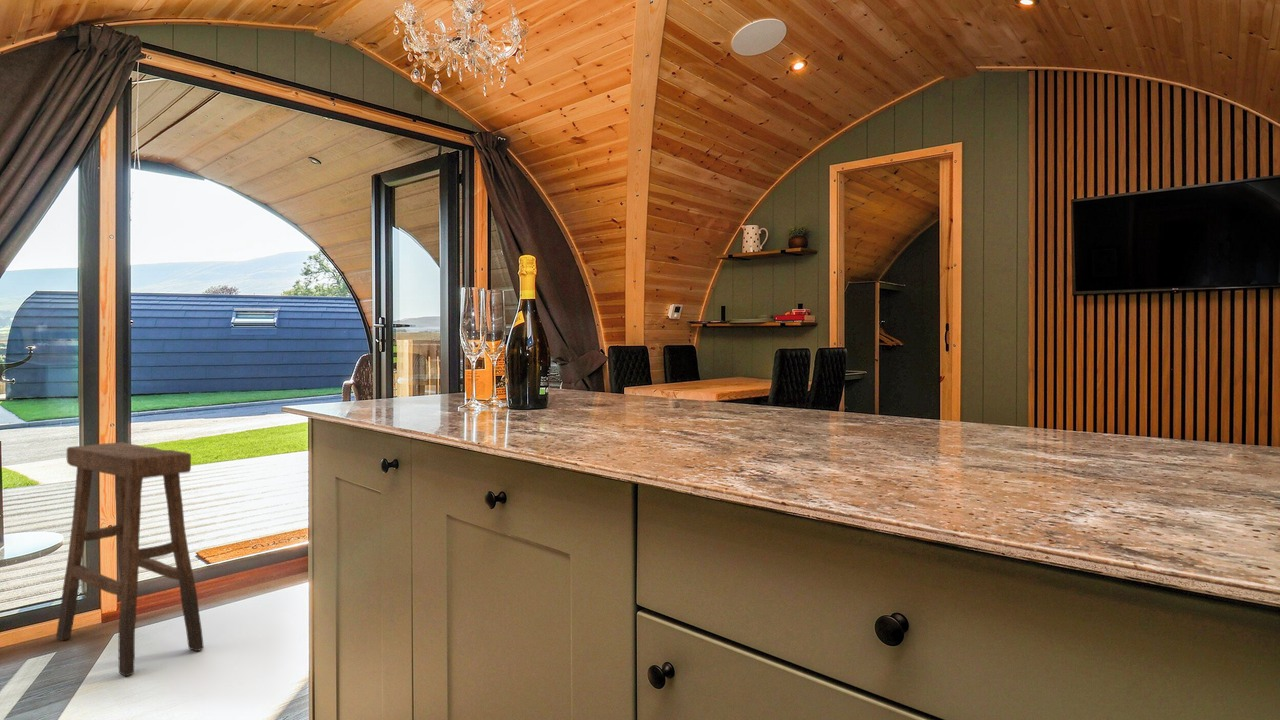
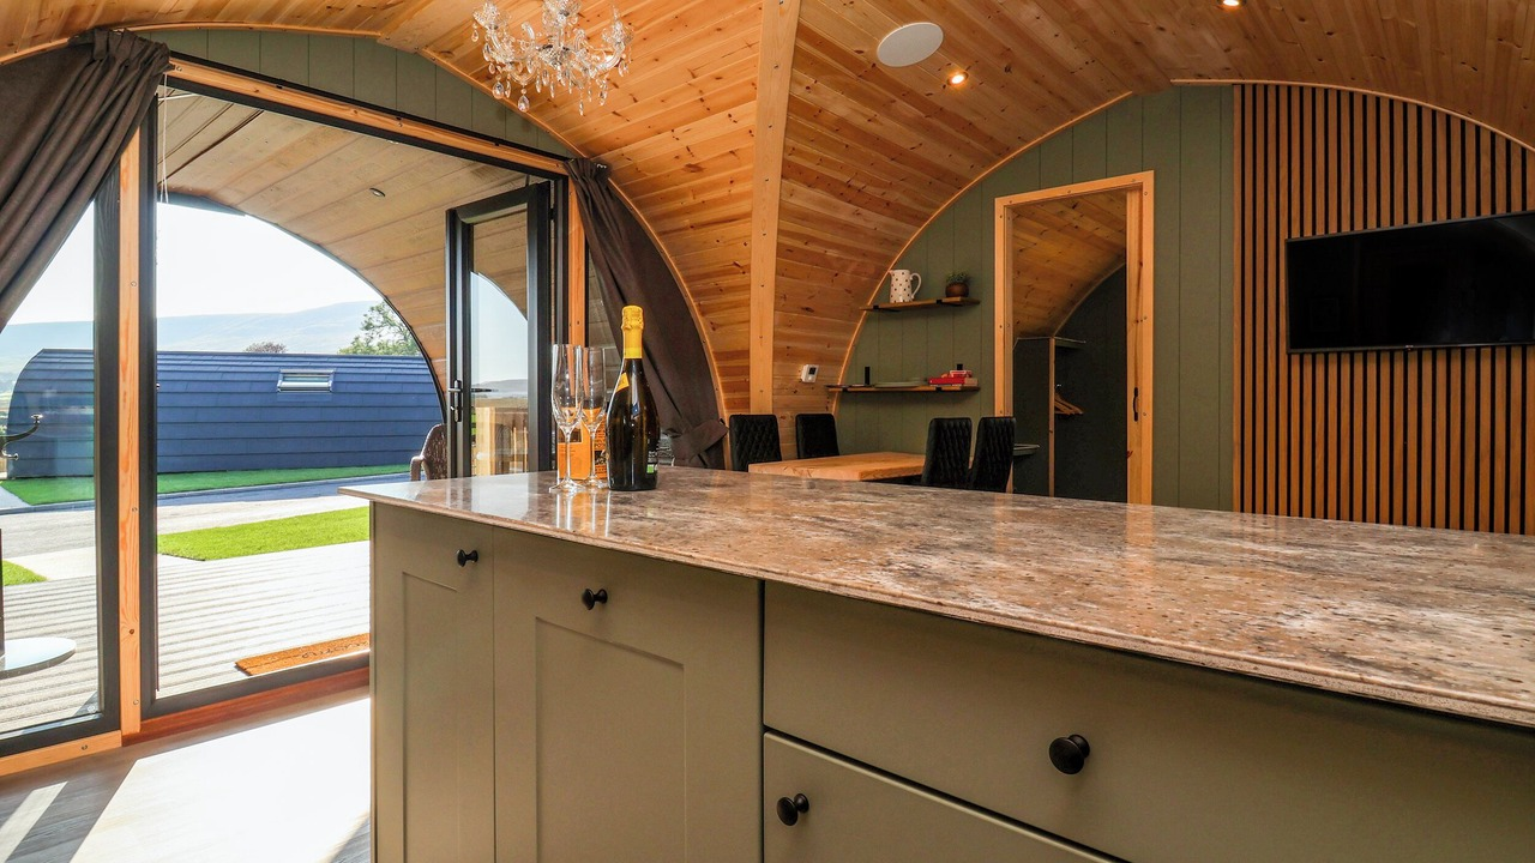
- stool [55,441,205,677]
